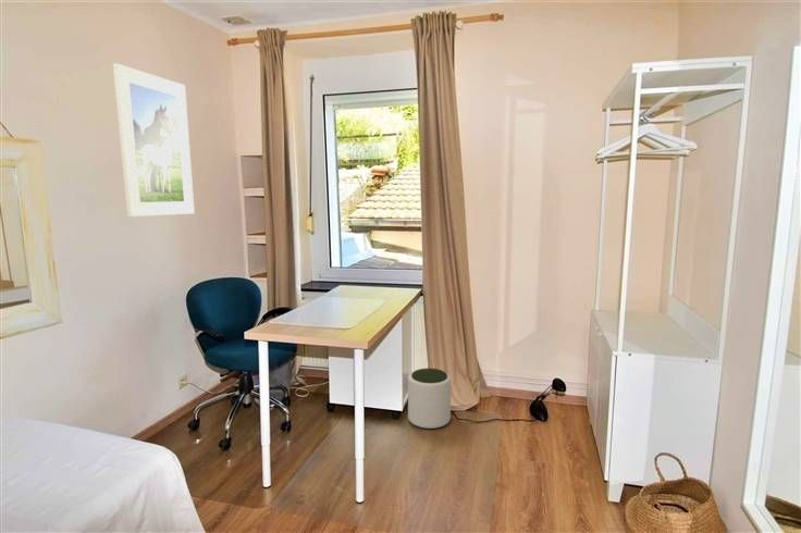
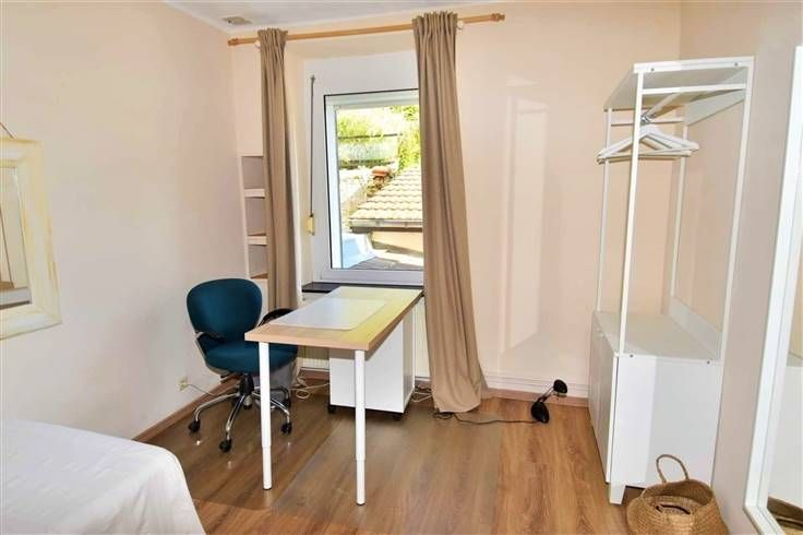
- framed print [112,62,196,219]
- plant pot [407,368,452,430]
